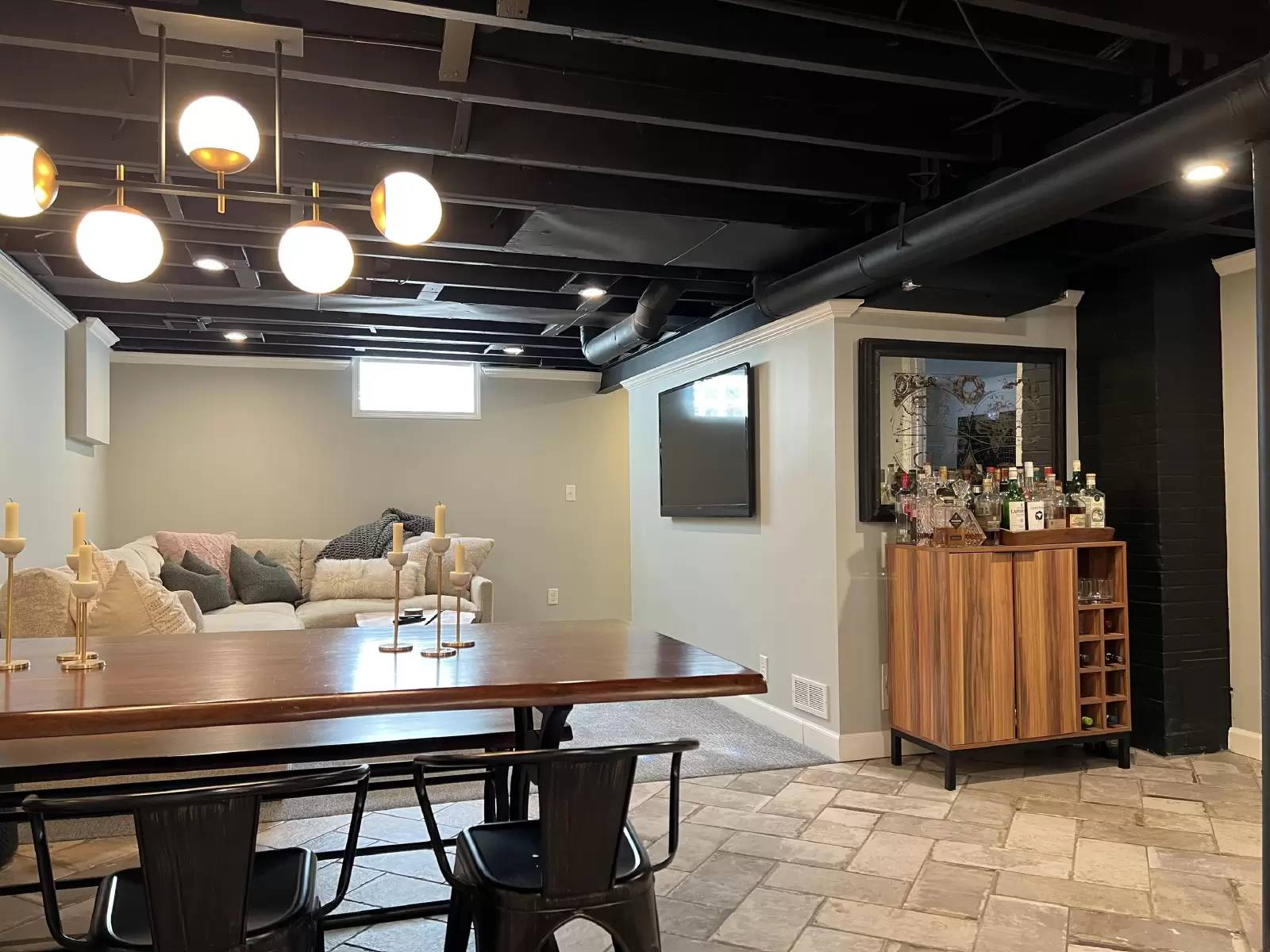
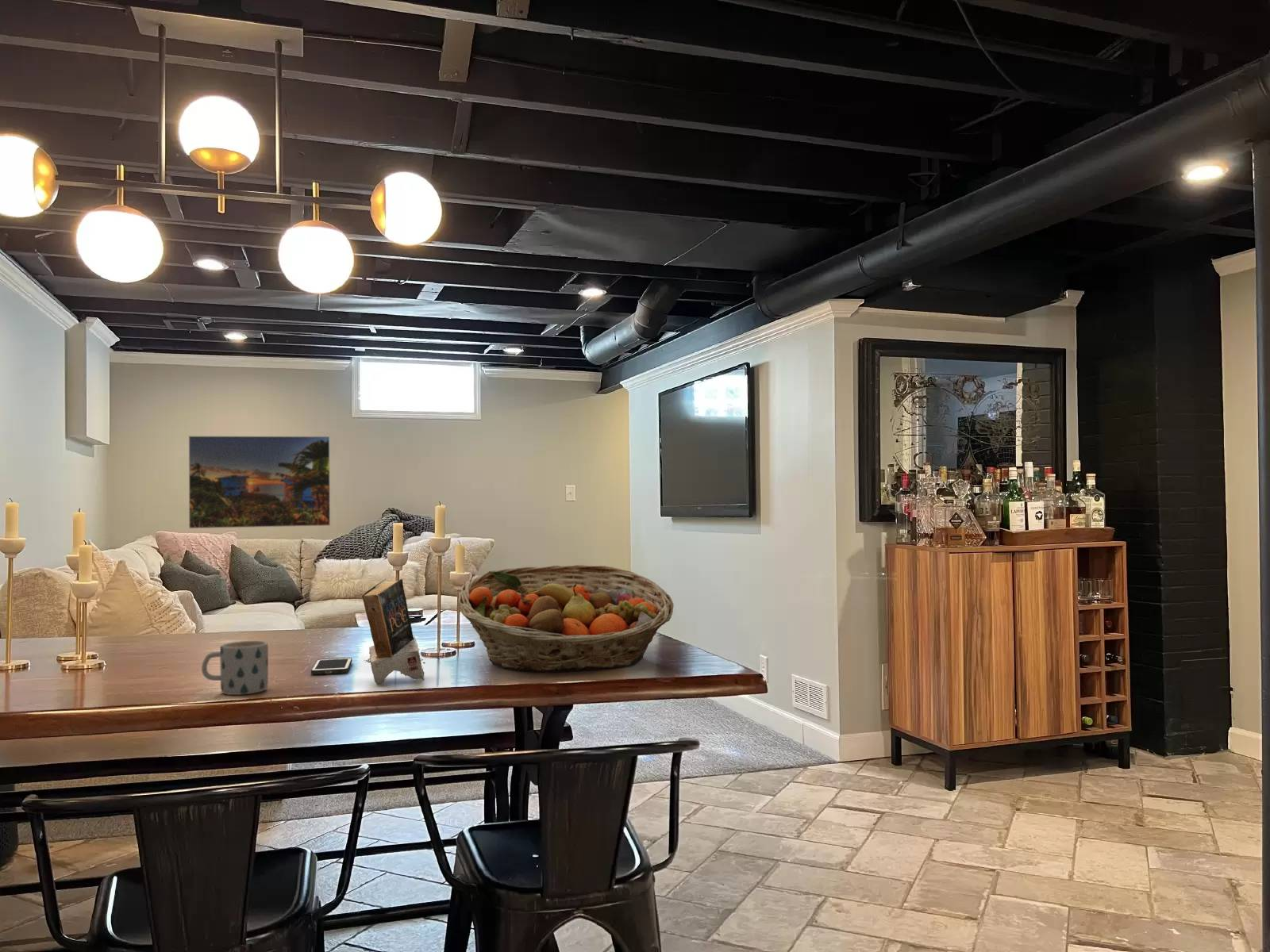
+ fruit basket [457,564,675,674]
+ book [361,578,425,685]
+ cell phone [310,657,353,675]
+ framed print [188,436,331,529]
+ mug [201,640,269,696]
